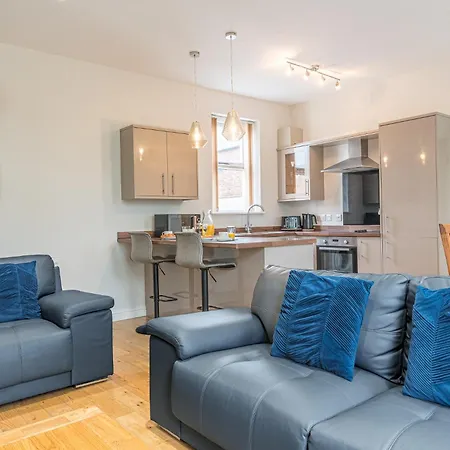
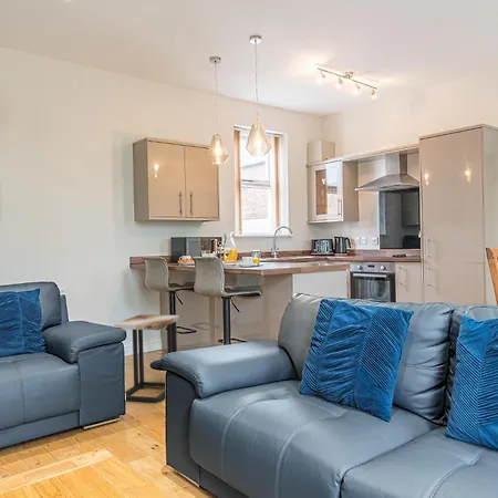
+ side table [113,313,180,404]
